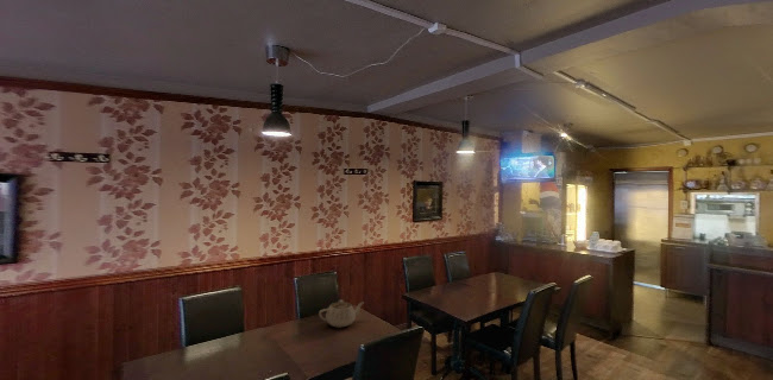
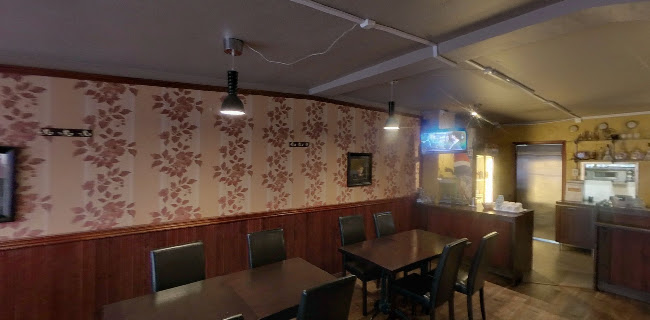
- teapot [318,299,364,329]
